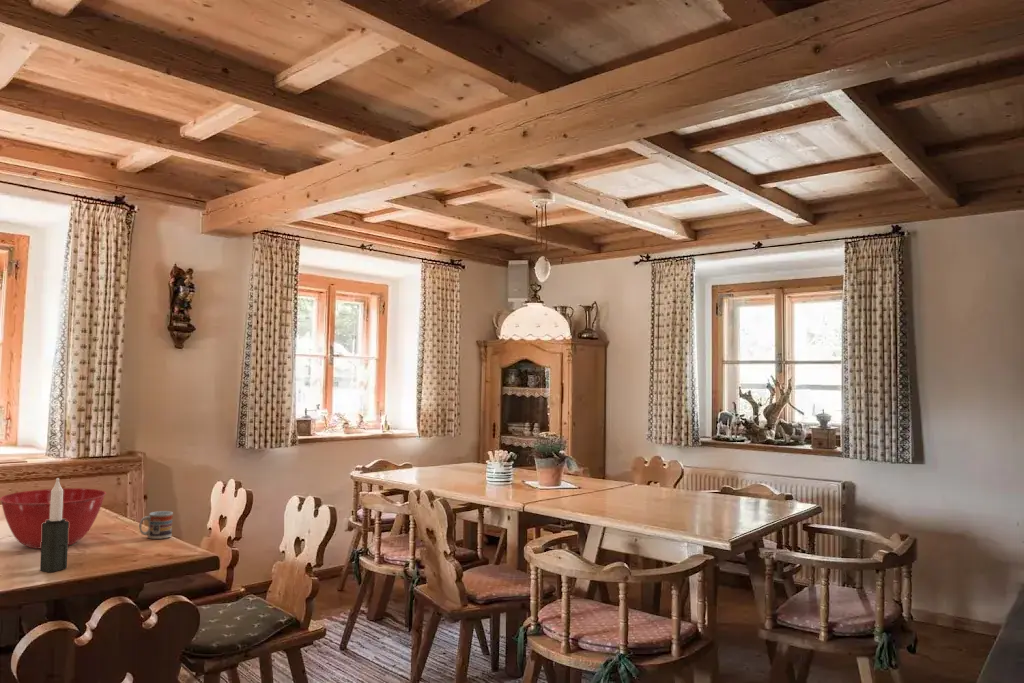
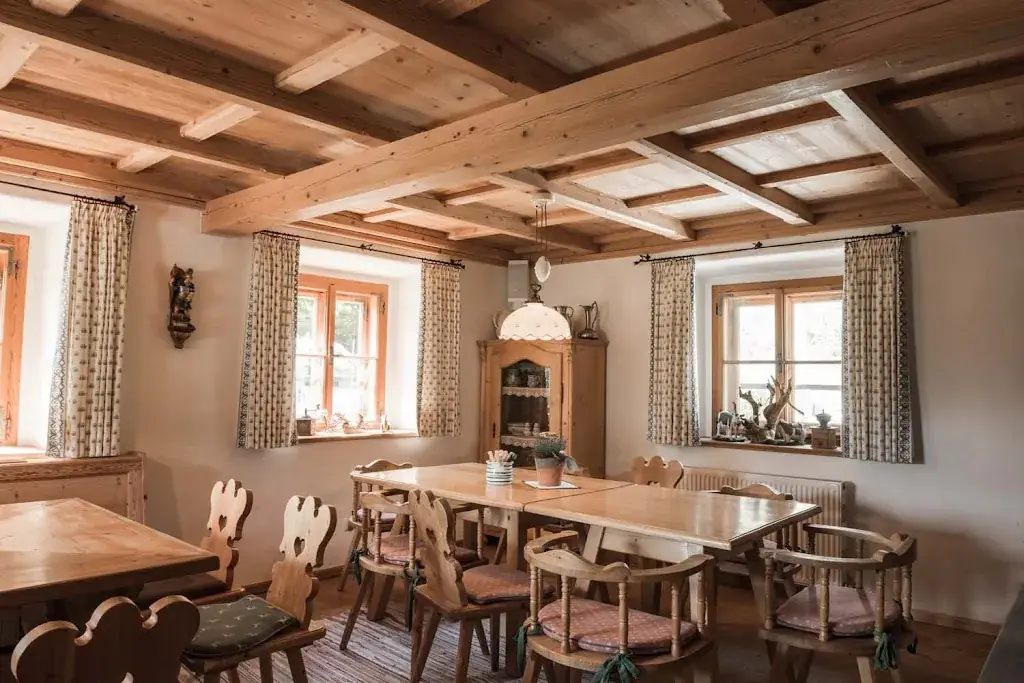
- mixing bowl [0,487,107,549]
- cup [138,510,174,540]
- candle [39,477,69,573]
